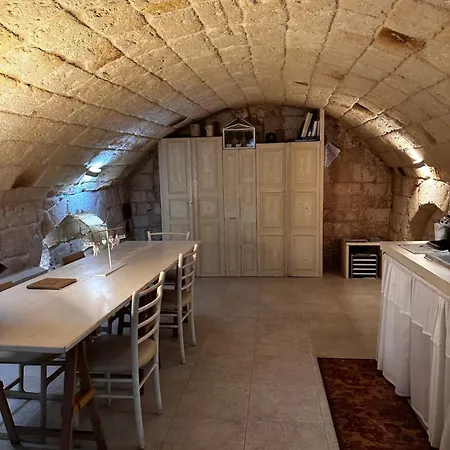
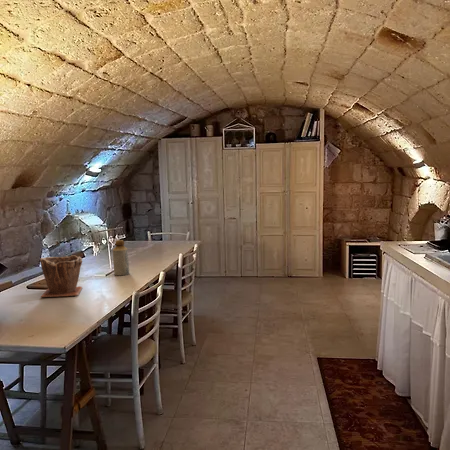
+ bottle [112,239,130,276]
+ plant pot [39,254,83,298]
